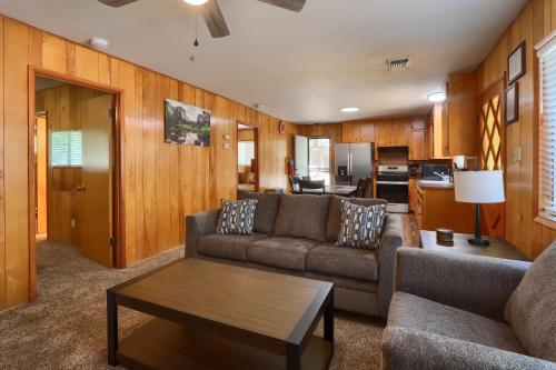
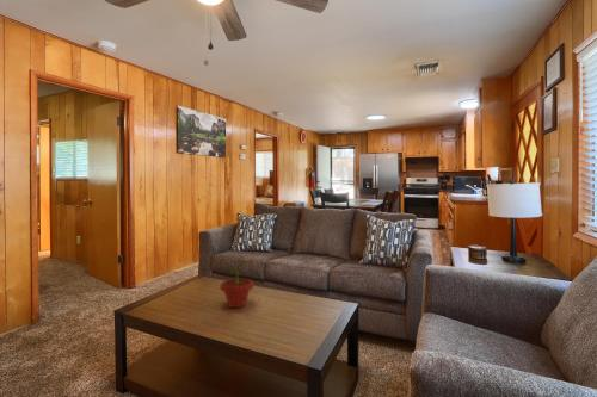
+ potted plant [219,252,254,309]
